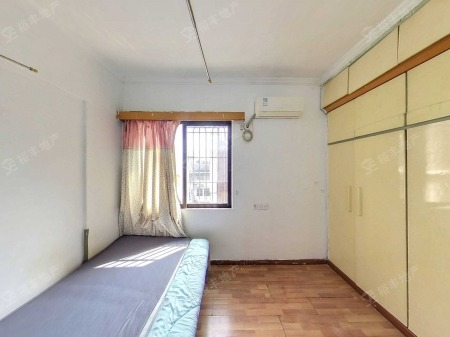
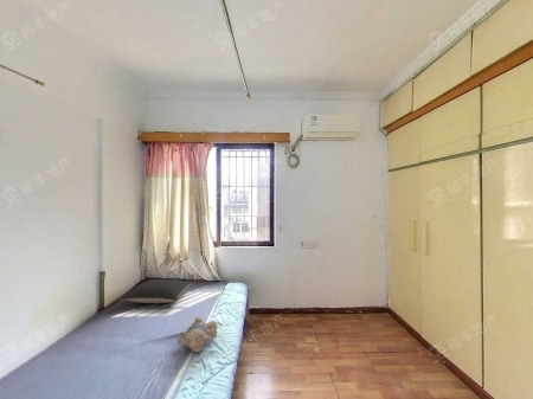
+ teddy bear [176,316,219,354]
+ pillow [118,278,193,304]
